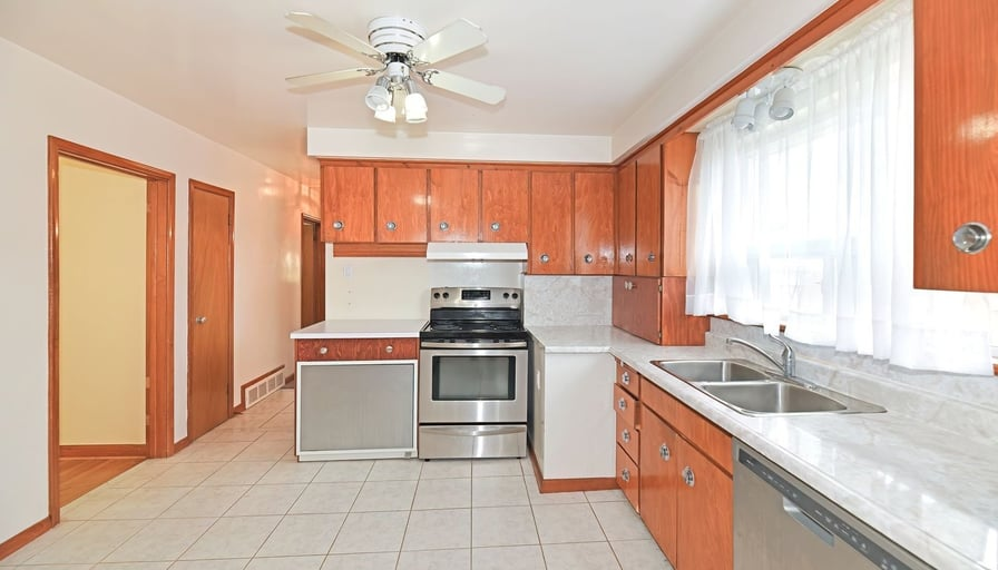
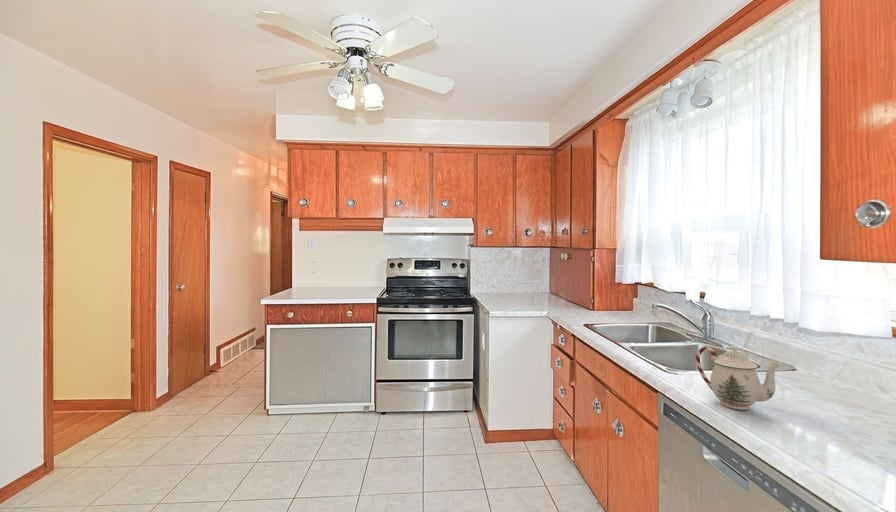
+ teapot [695,343,783,411]
